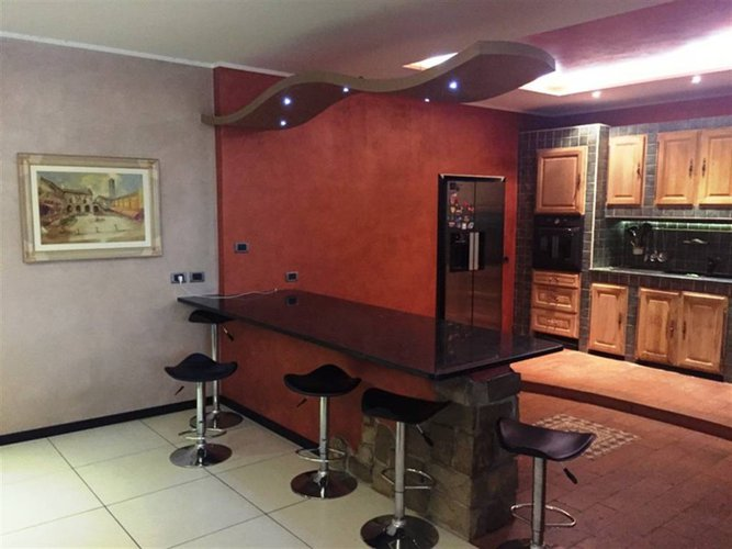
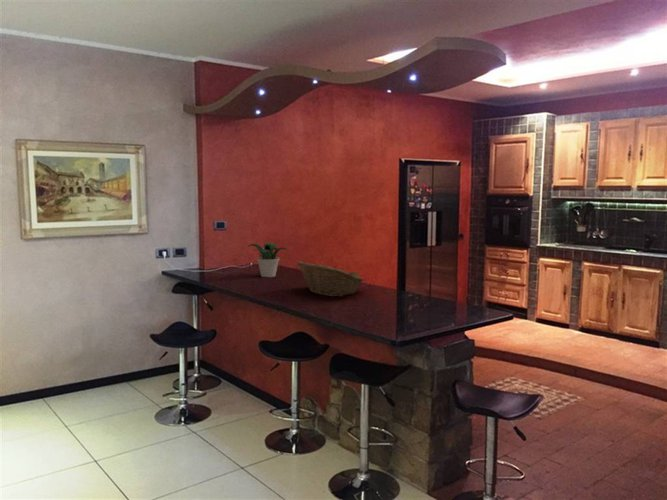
+ potted plant [248,242,288,278]
+ fruit basket [296,260,365,297]
